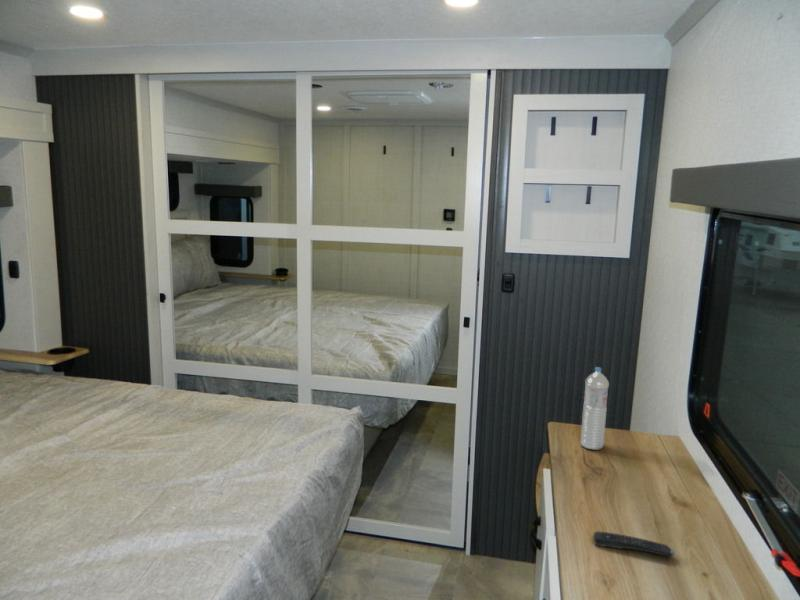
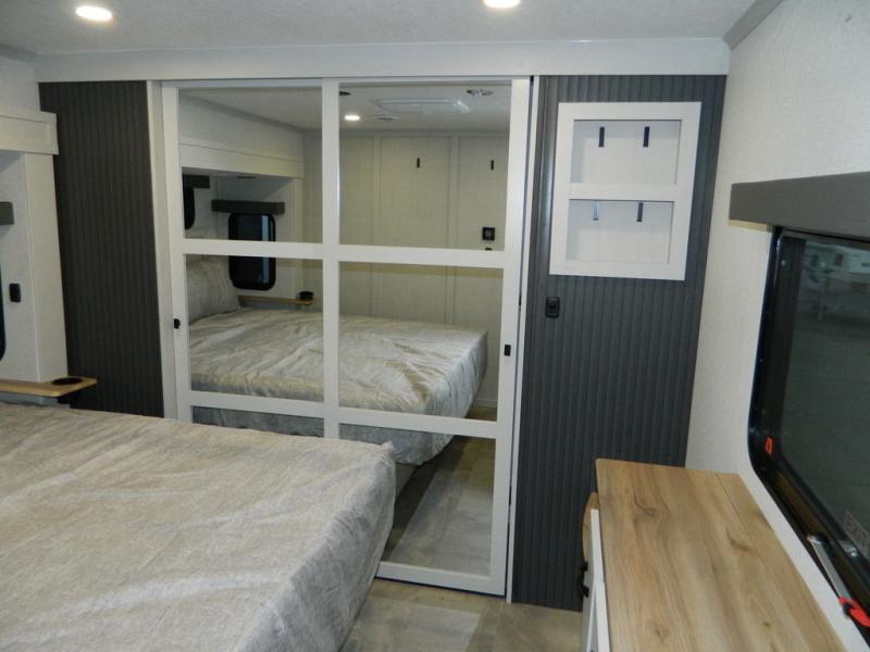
- remote control [593,530,677,557]
- water bottle [580,366,610,451]
